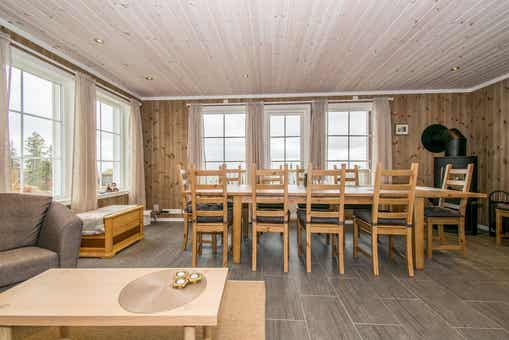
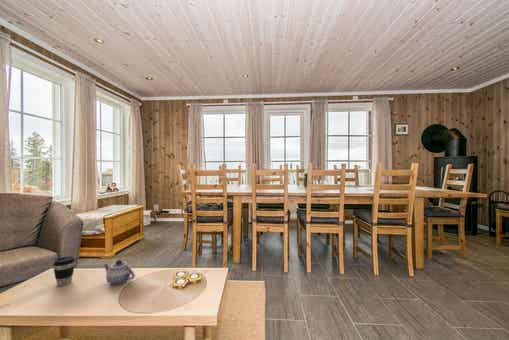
+ coffee cup [52,255,76,287]
+ teapot [102,259,136,286]
